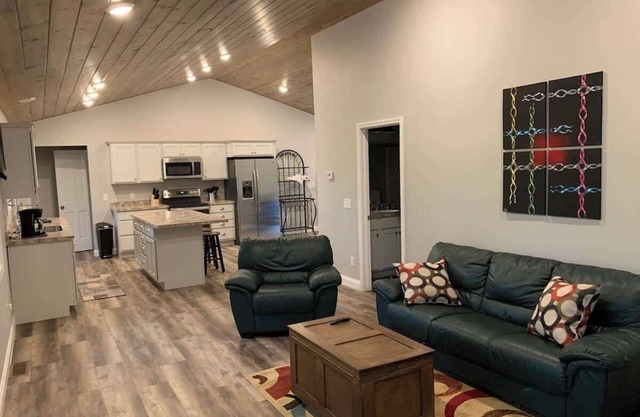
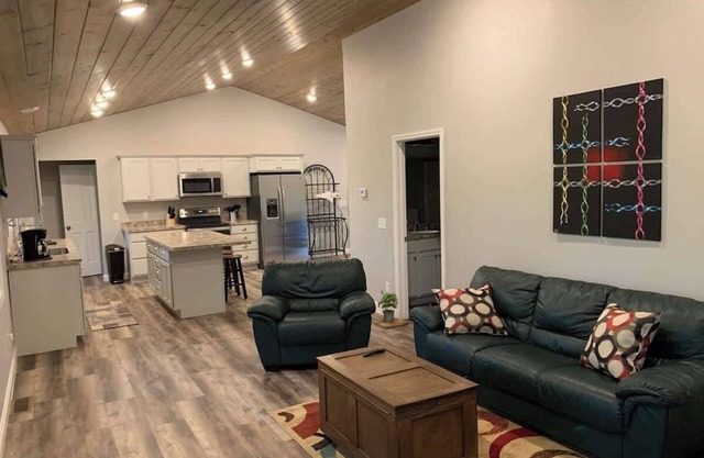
+ potted plant [371,289,410,329]
